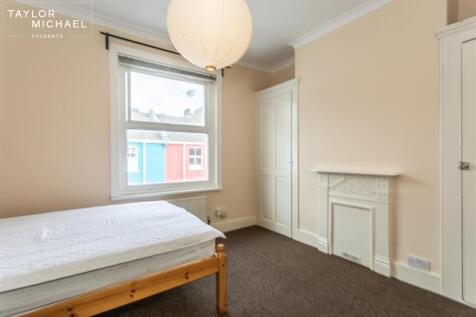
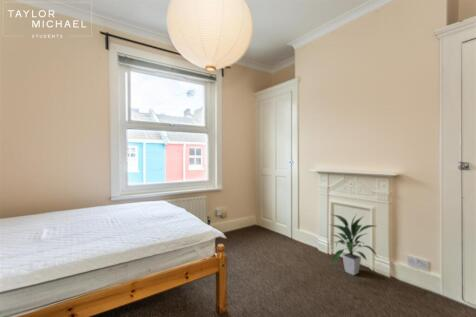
+ indoor plant [328,213,378,276]
